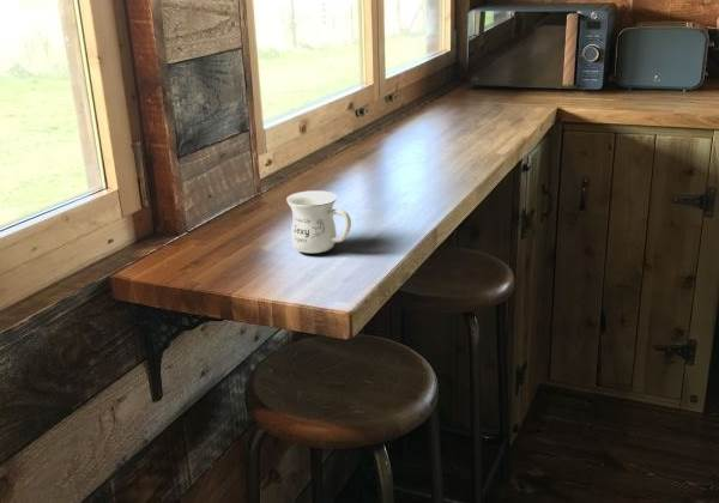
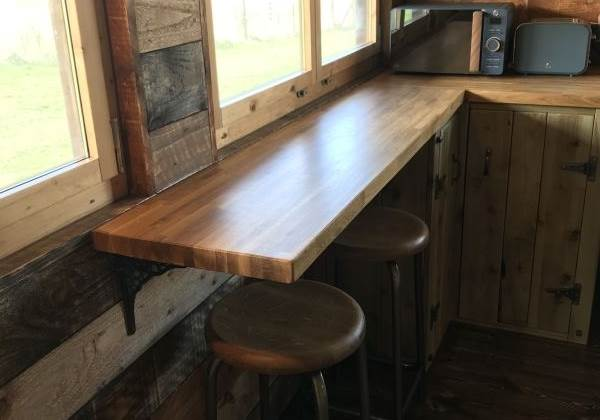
- mug [285,189,352,254]
